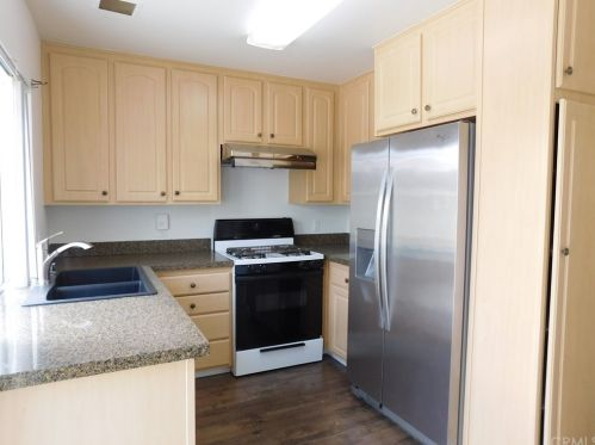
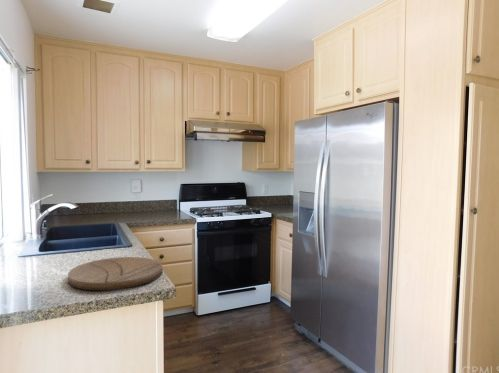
+ cutting board [67,256,163,291]
